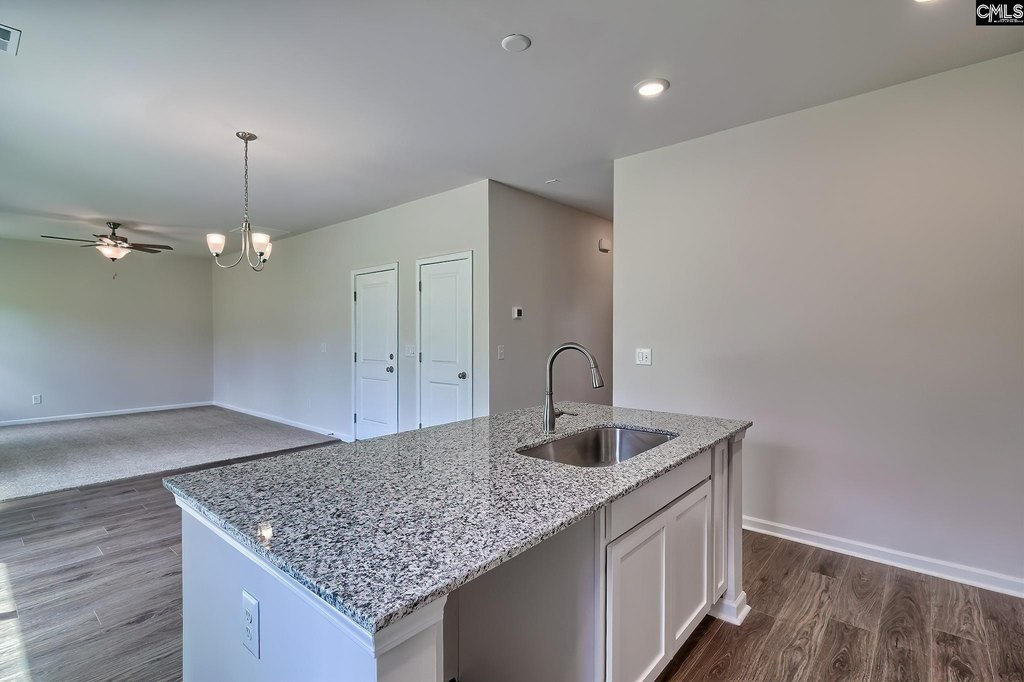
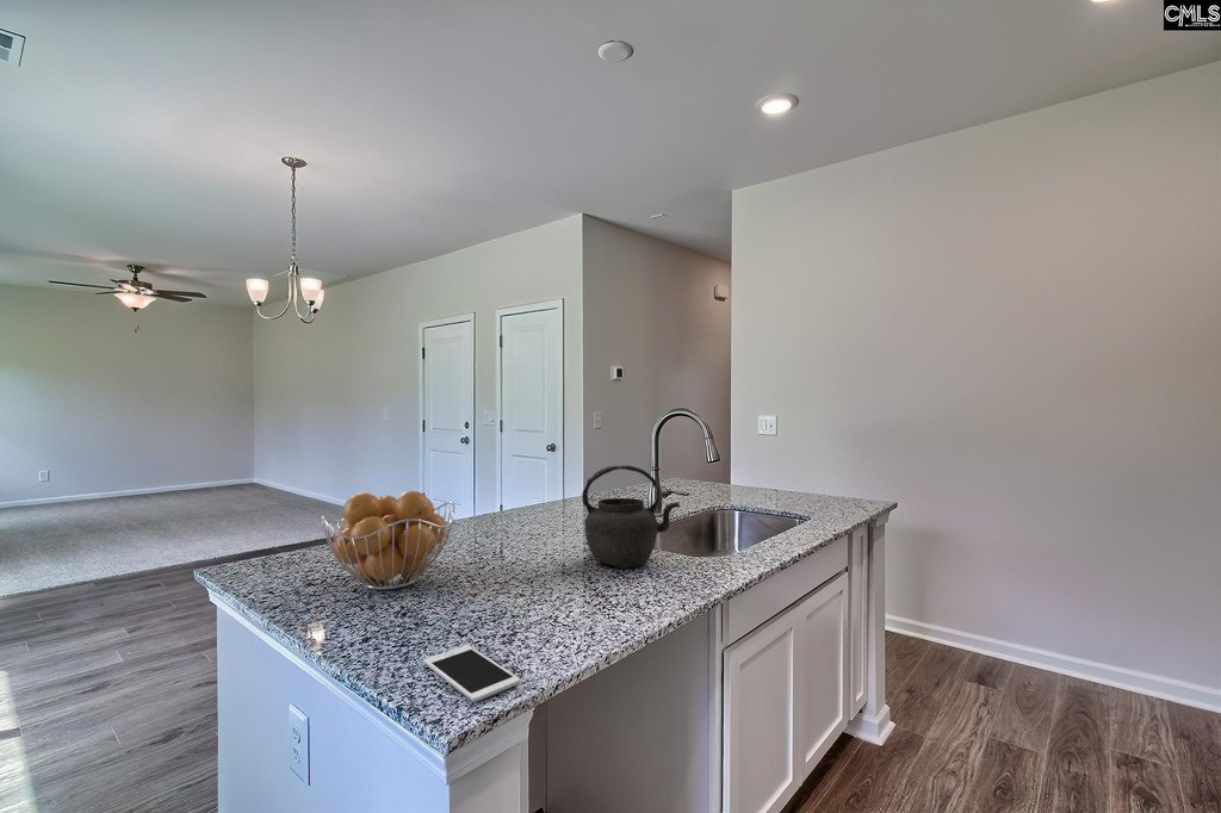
+ cell phone [423,644,521,703]
+ fruit basket [320,490,455,591]
+ kettle [581,464,681,570]
